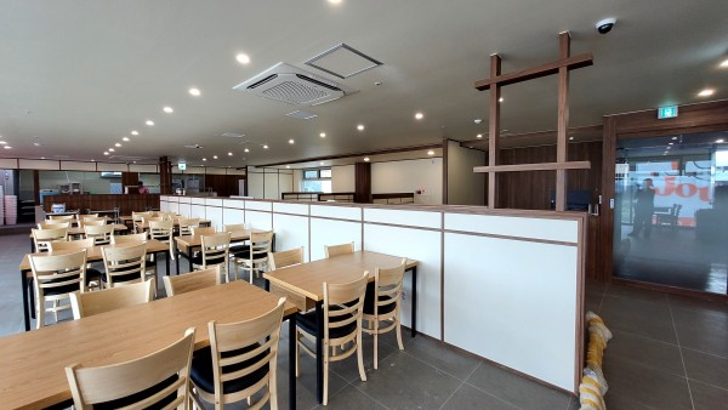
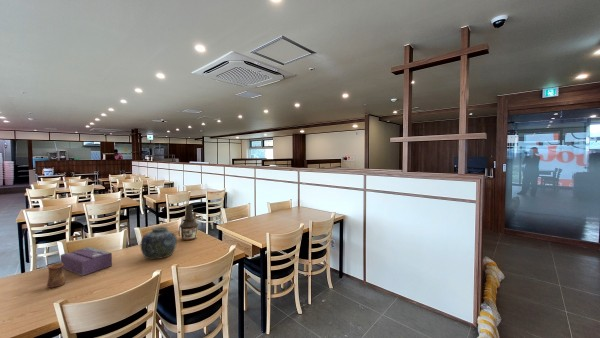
+ cup [46,262,67,289]
+ vase [140,226,178,260]
+ bottle [177,204,199,241]
+ tissue box [59,246,113,277]
